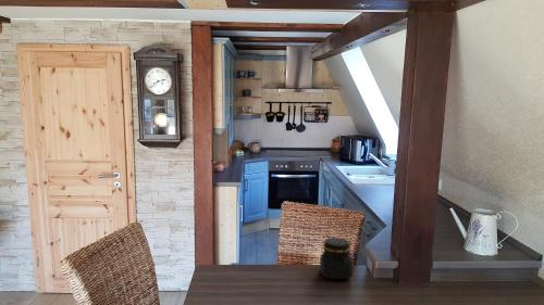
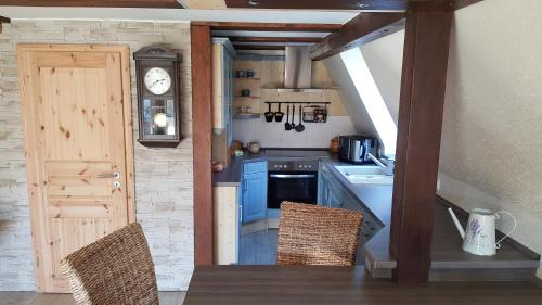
- jar [319,237,354,280]
